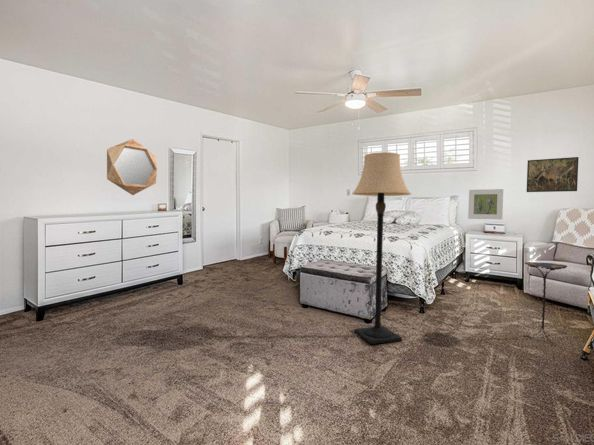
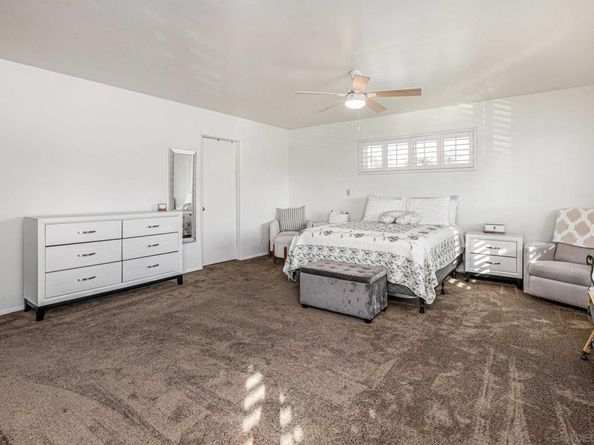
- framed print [526,156,580,193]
- lamp [351,151,412,345]
- home mirror [106,138,158,196]
- side table [522,261,568,345]
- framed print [467,188,504,220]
